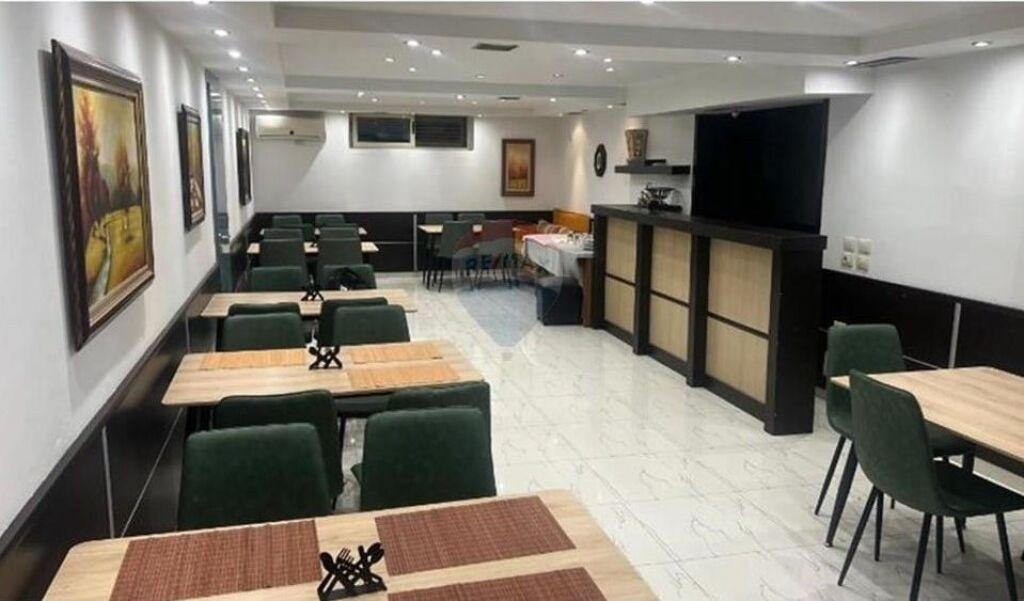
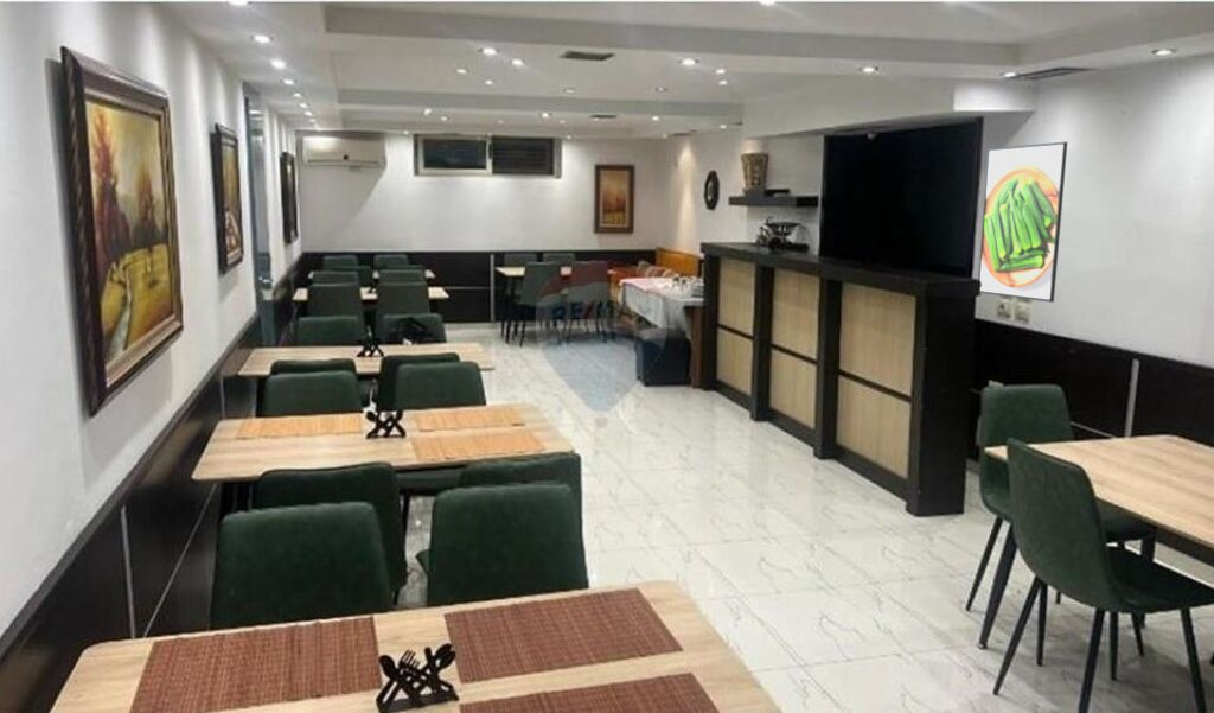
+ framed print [977,141,1068,304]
